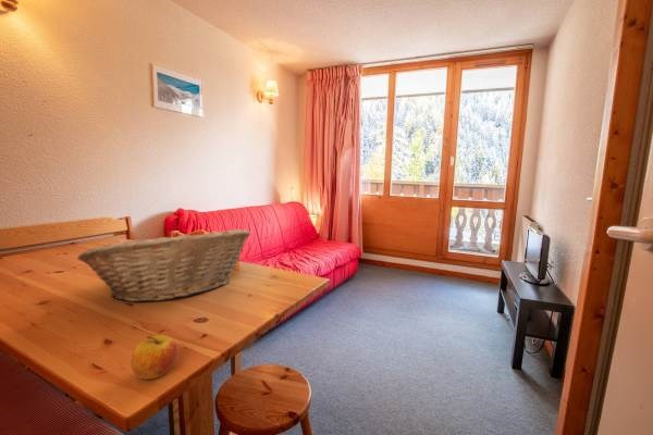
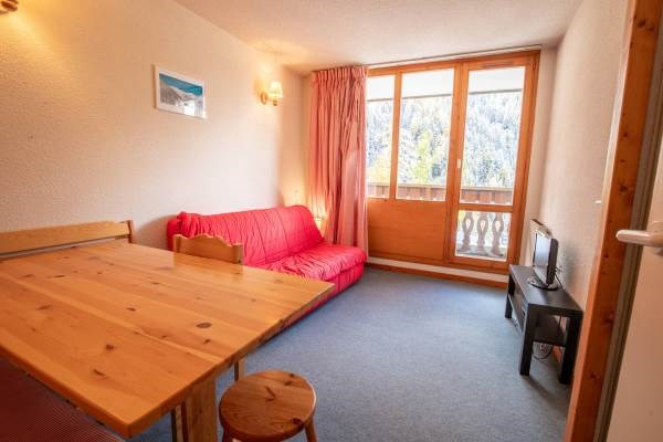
- apple [131,334,178,381]
- fruit basket [76,227,251,302]
